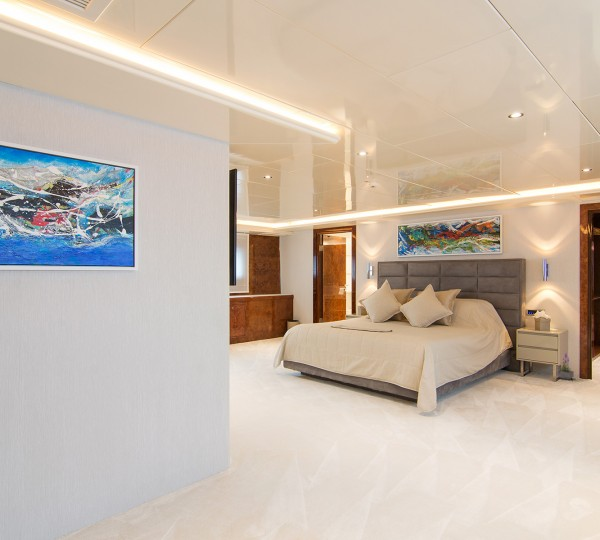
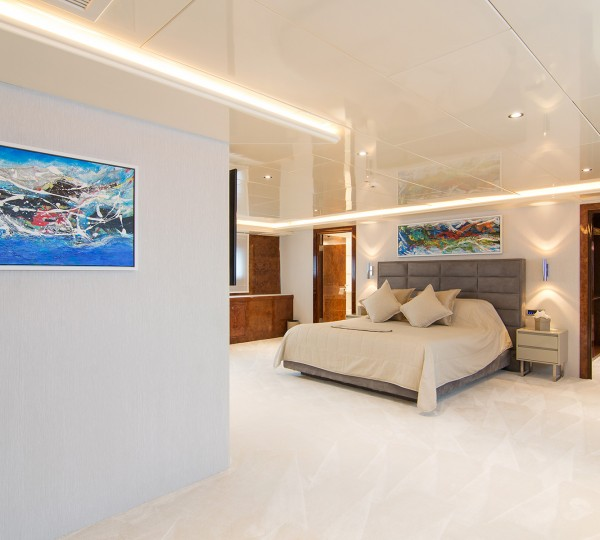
- potted plant [557,352,575,381]
